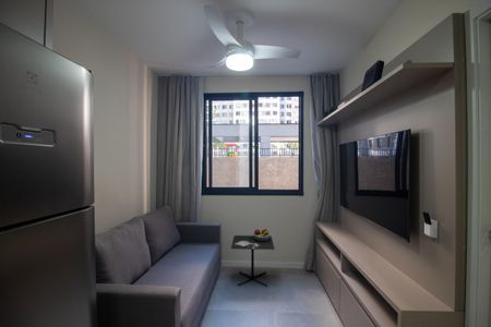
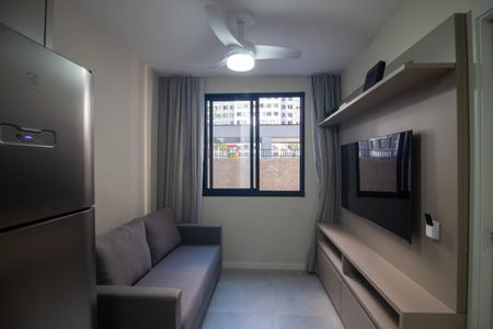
- kitchen table [230,228,276,288]
